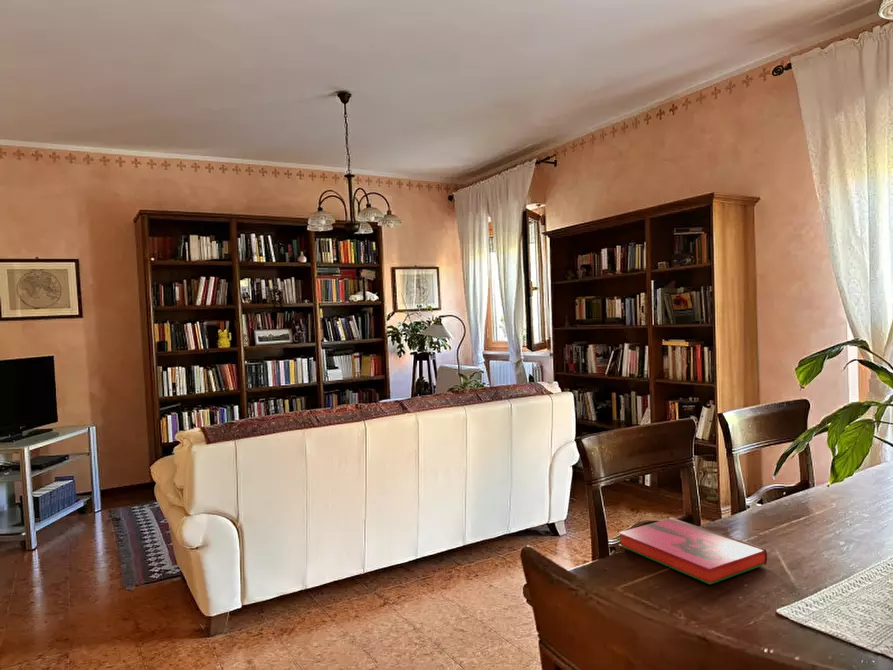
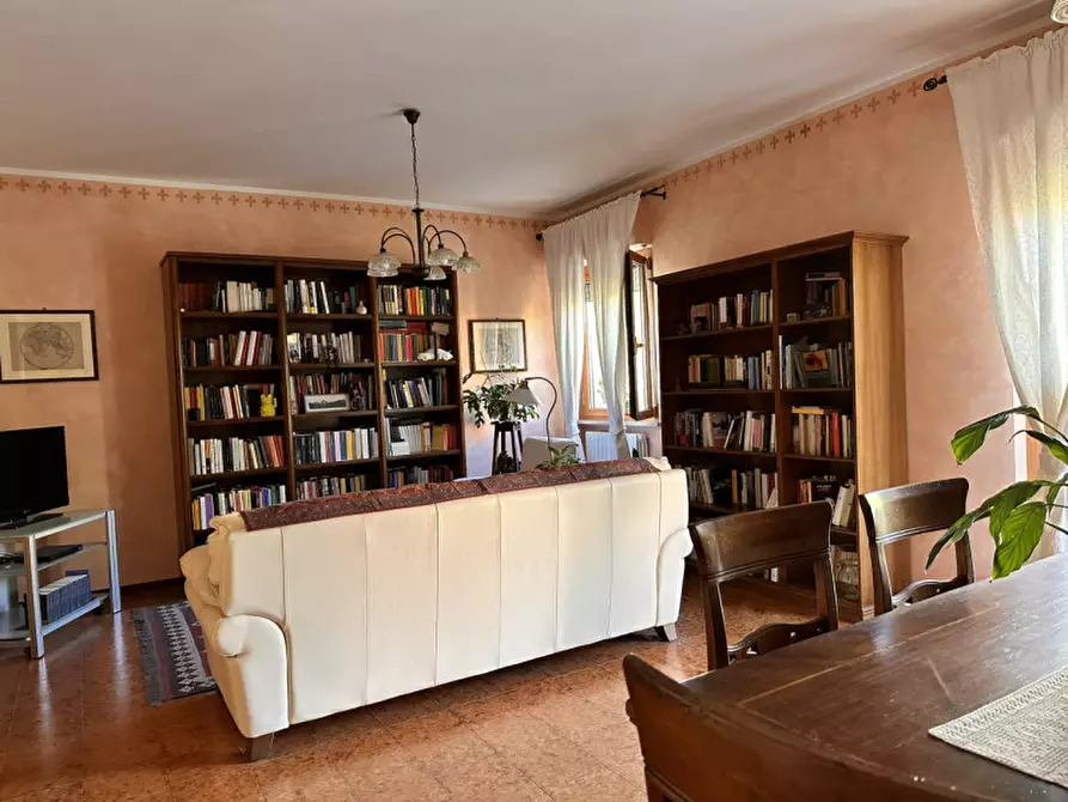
- hardback book [618,517,768,585]
